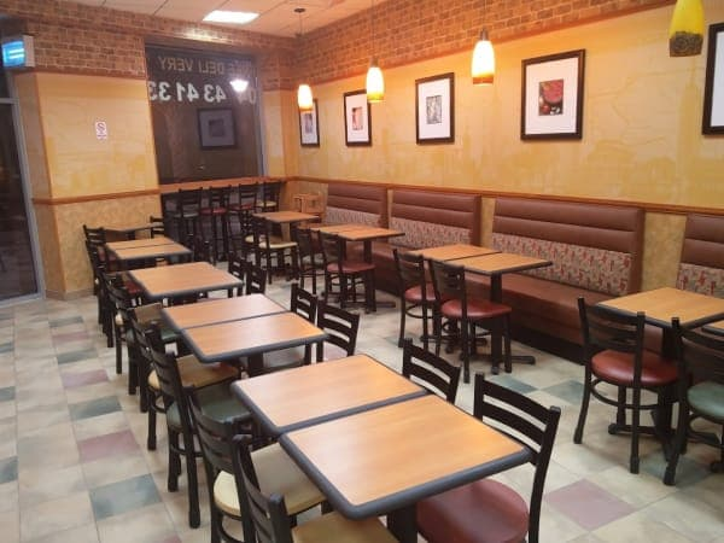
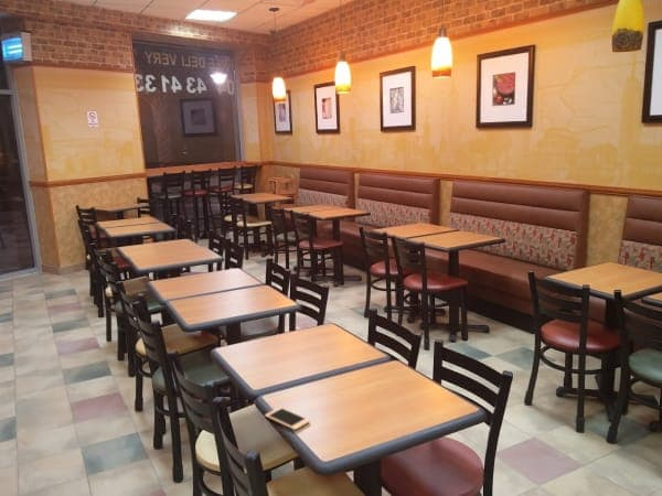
+ cell phone [264,406,311,431]
